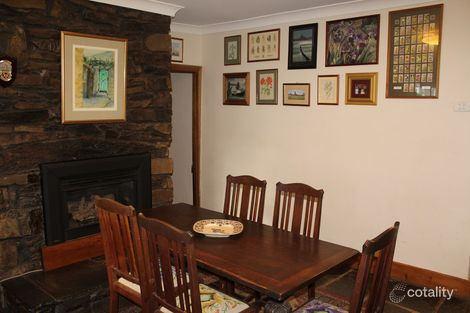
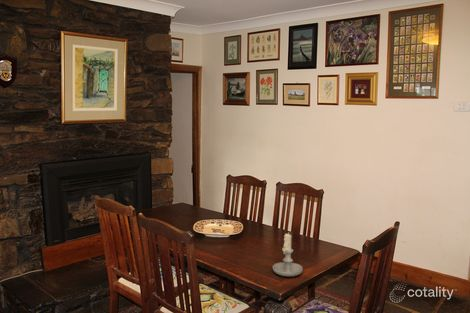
+ candle [272,231,304,277]
